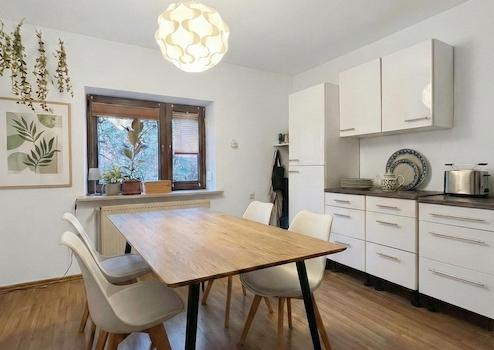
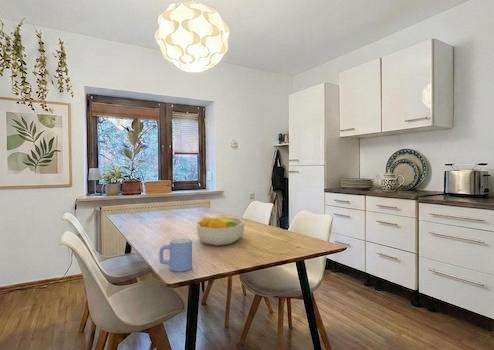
+ mug [158,237,193,273]
+ fruit bowl [195,216,246,247]
